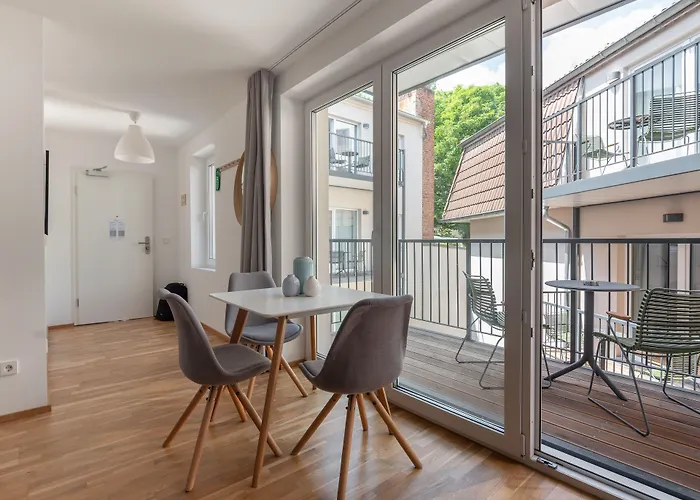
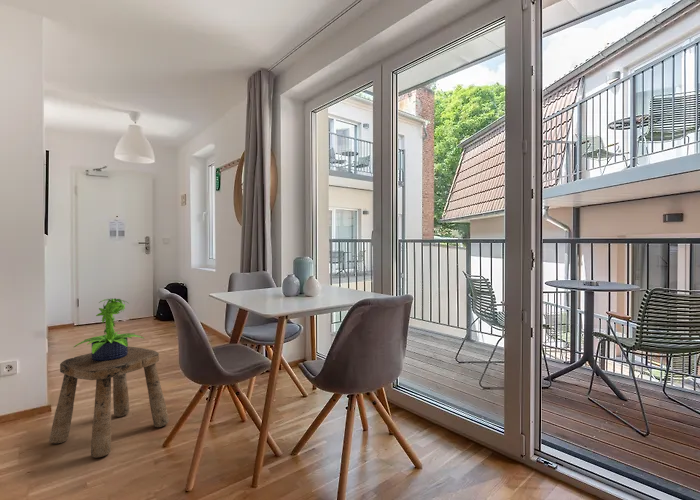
+ potted plant [73,297,145,361]
+ stool [48,346,170,459]
